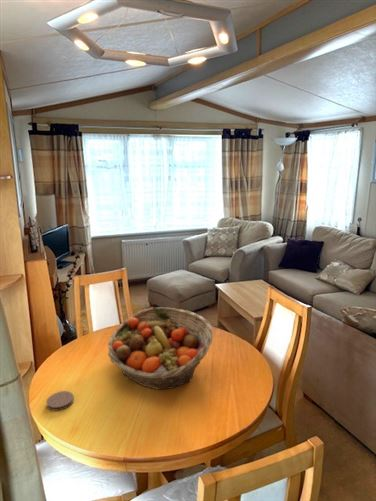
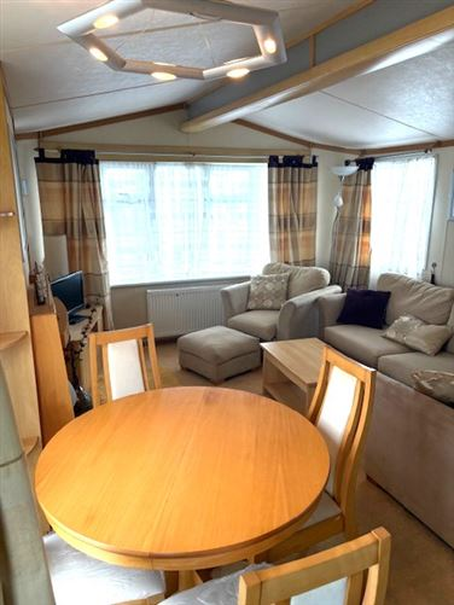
- coaster [45,390,75,412]
- fruit basket [107,306,214,391]
